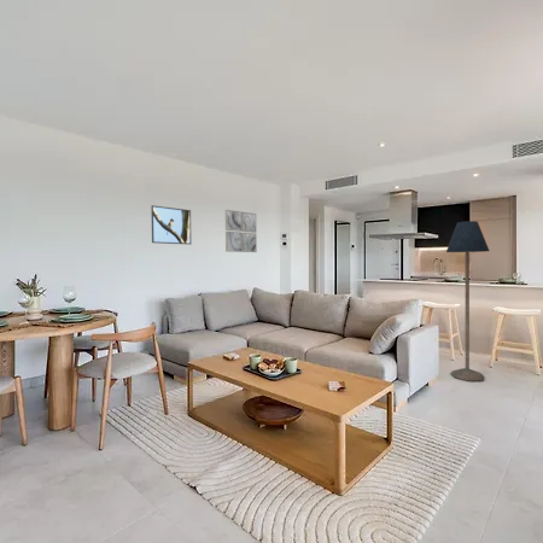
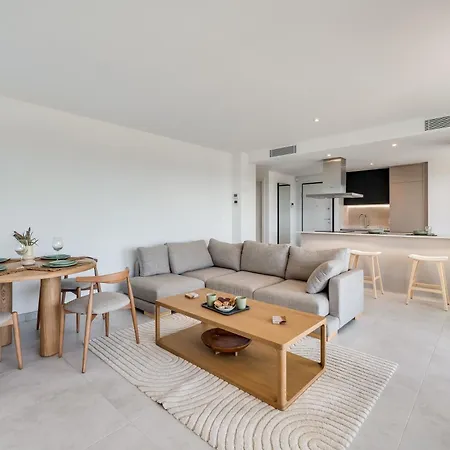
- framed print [151,205,192,246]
- floor lamp [445,220,490,383]
- wall art [224,209,258,253]
